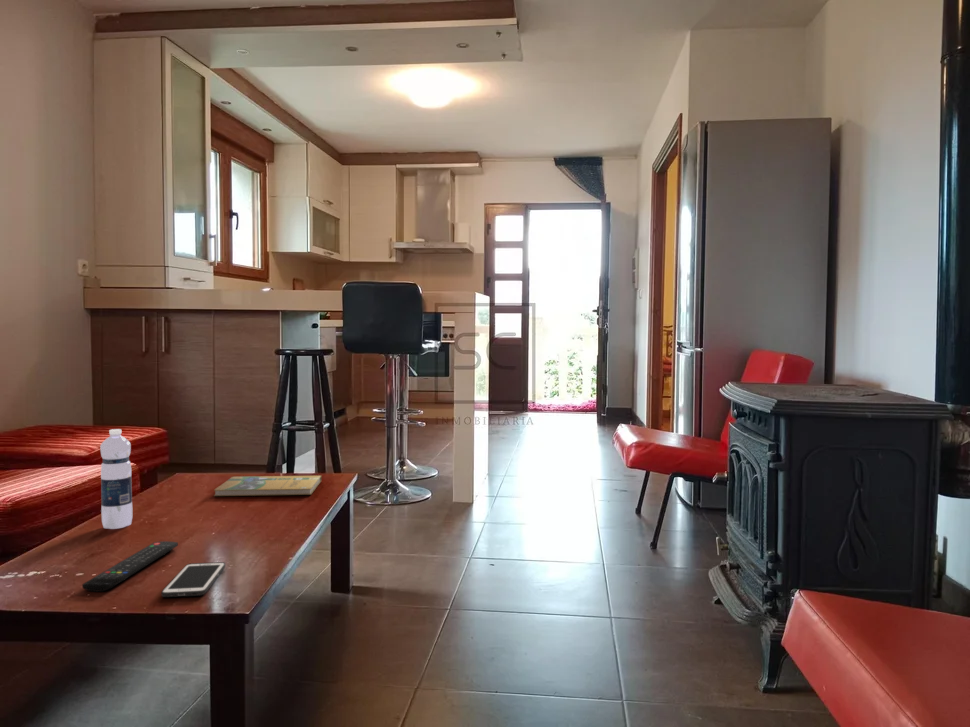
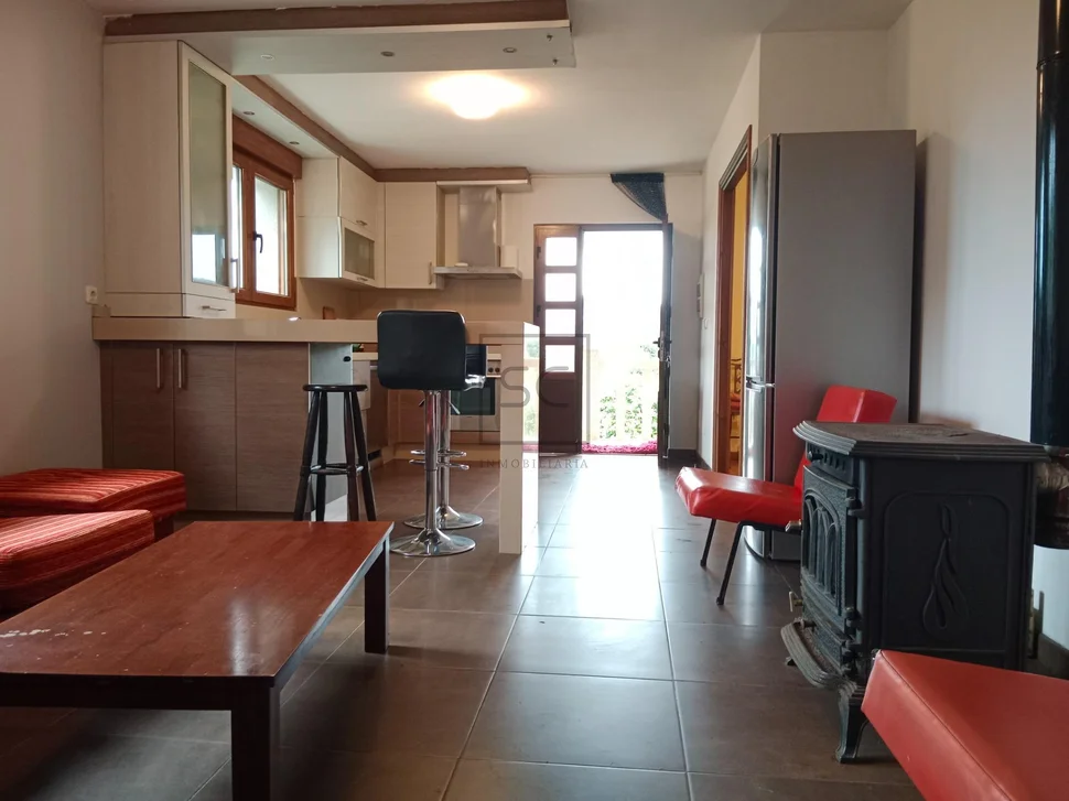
- booklet [213,474,323,497]
- remote control [81,540,179,593]
- cell phone [161,561,226,598]
- water bottle [99,428,133,530]
